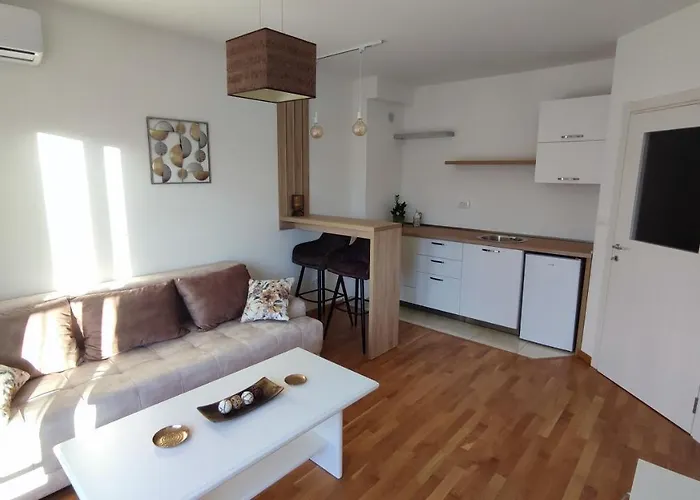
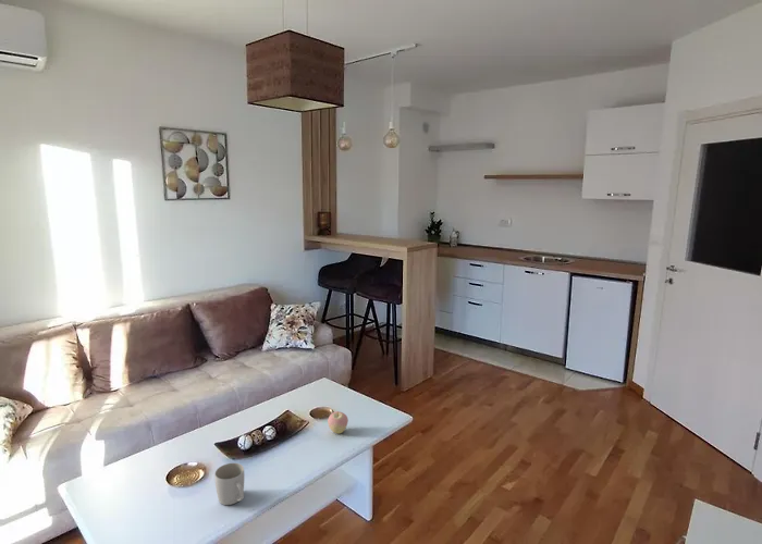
+ mug [213,462,245,506]
+ apple [327,410,349,434]
